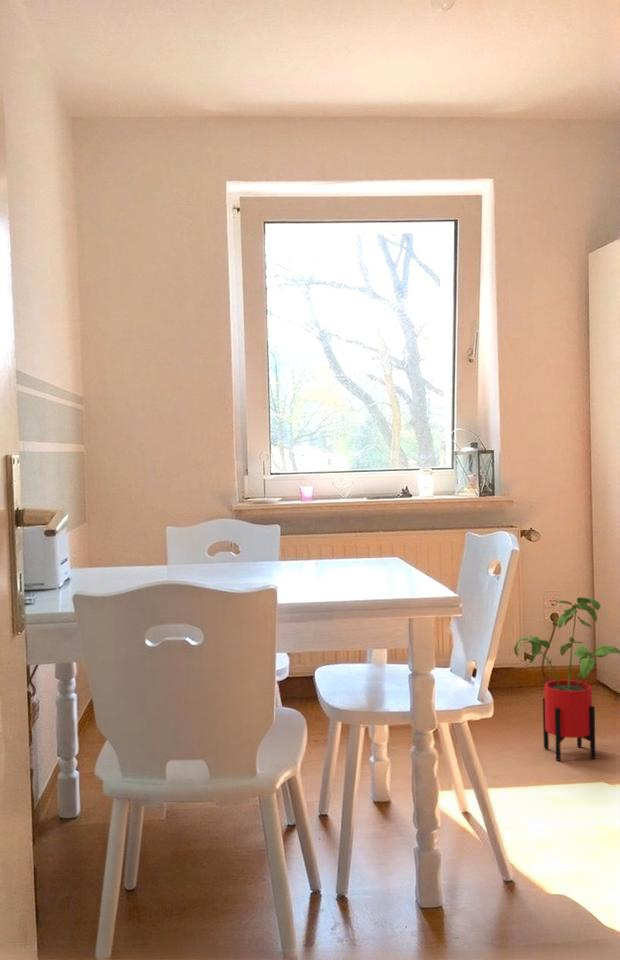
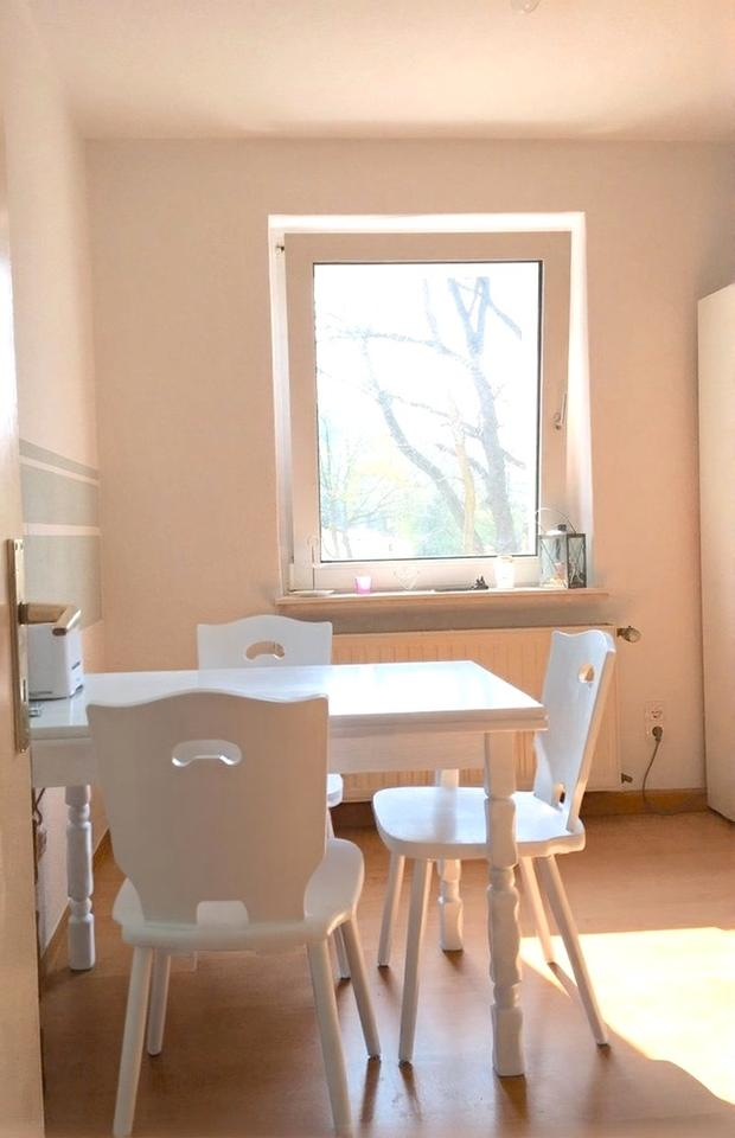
- house plant [513,596,620,762]
